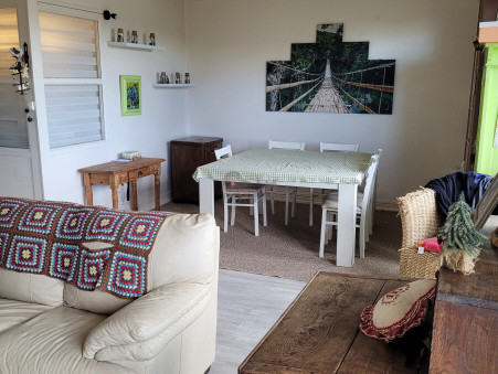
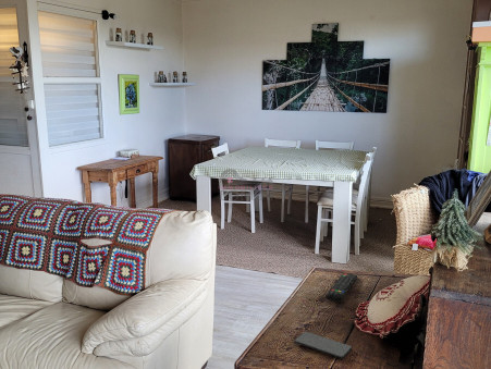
+ smartphone [293,331,353,360]
+ remote control [324,272,358,303]
